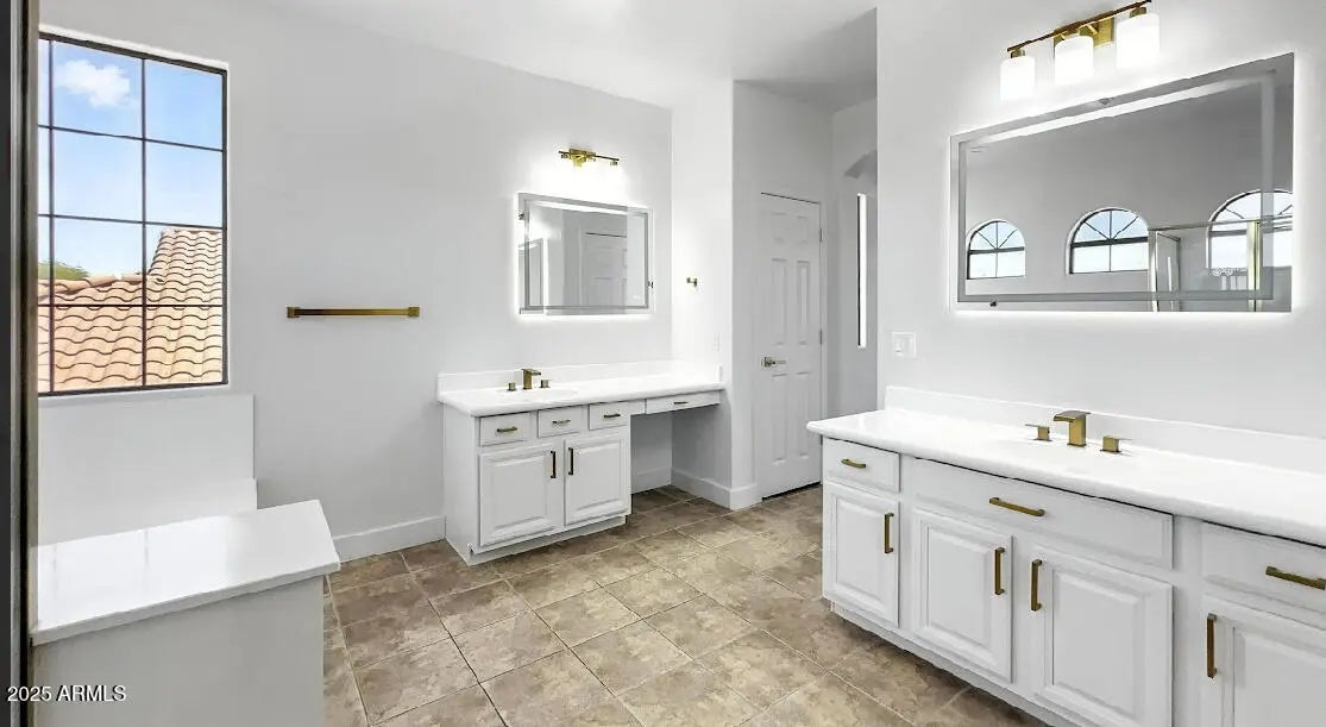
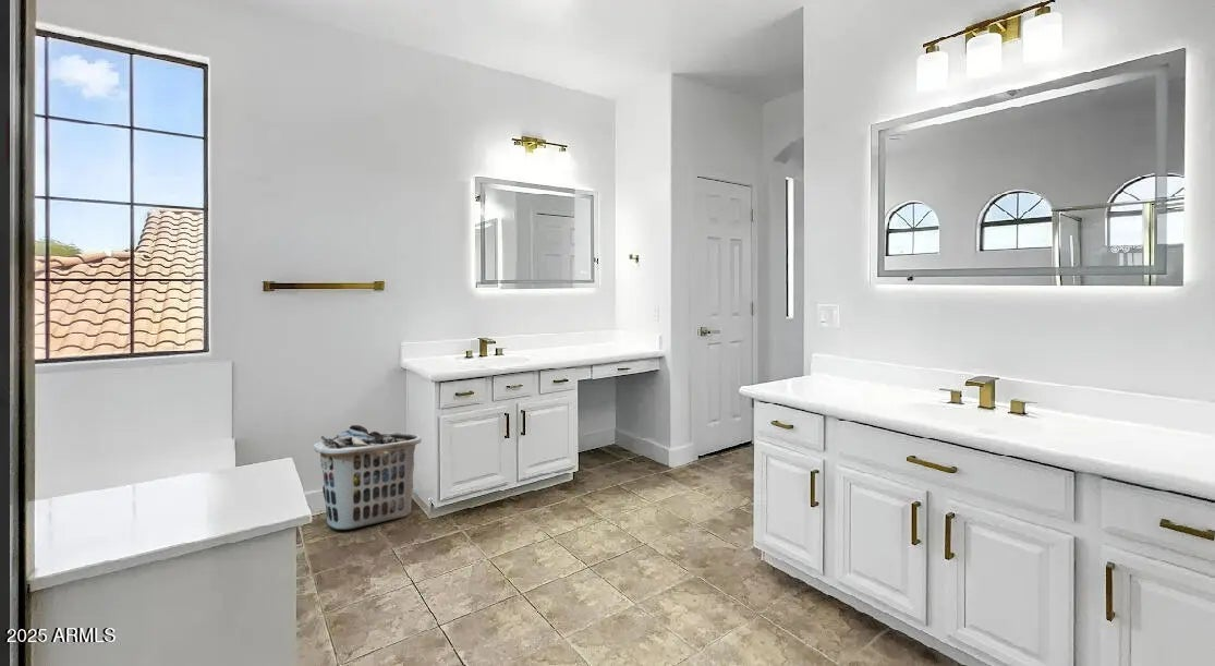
+ clothes hamper [313,424,423,531]
